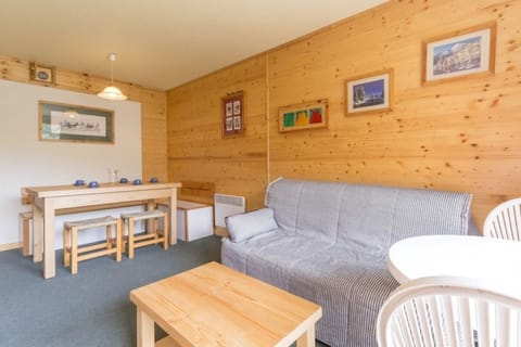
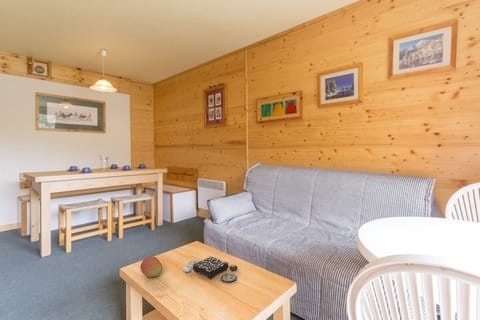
+ fruit [139,256,163,278]
+ board game [182,256,238,283]
